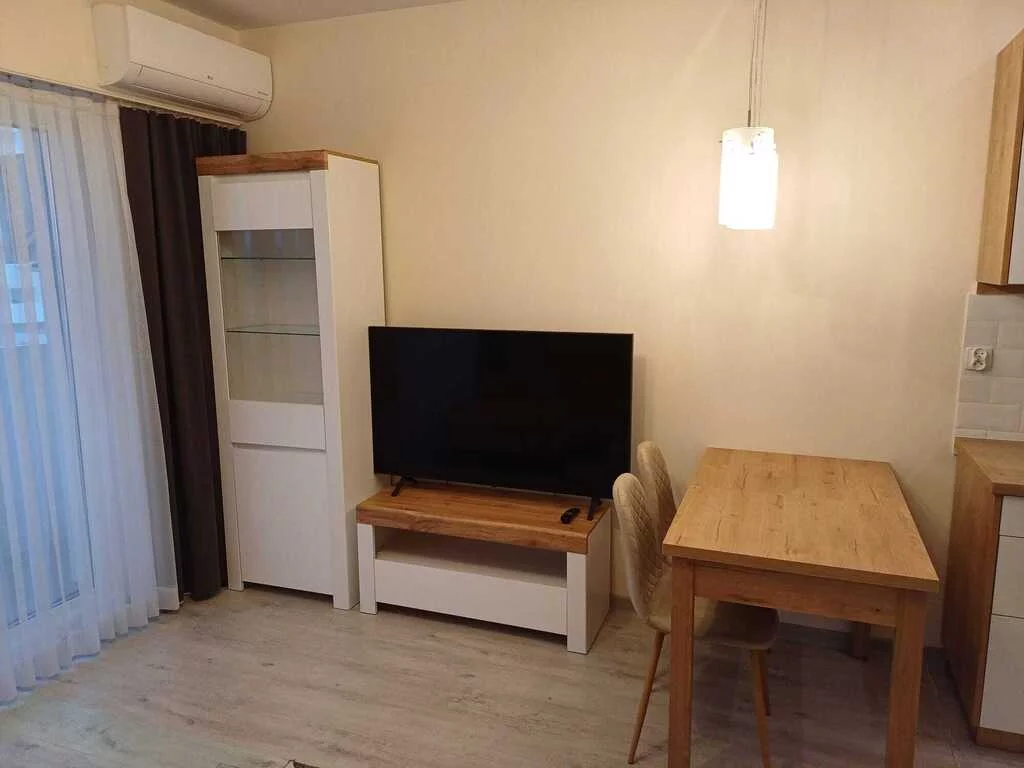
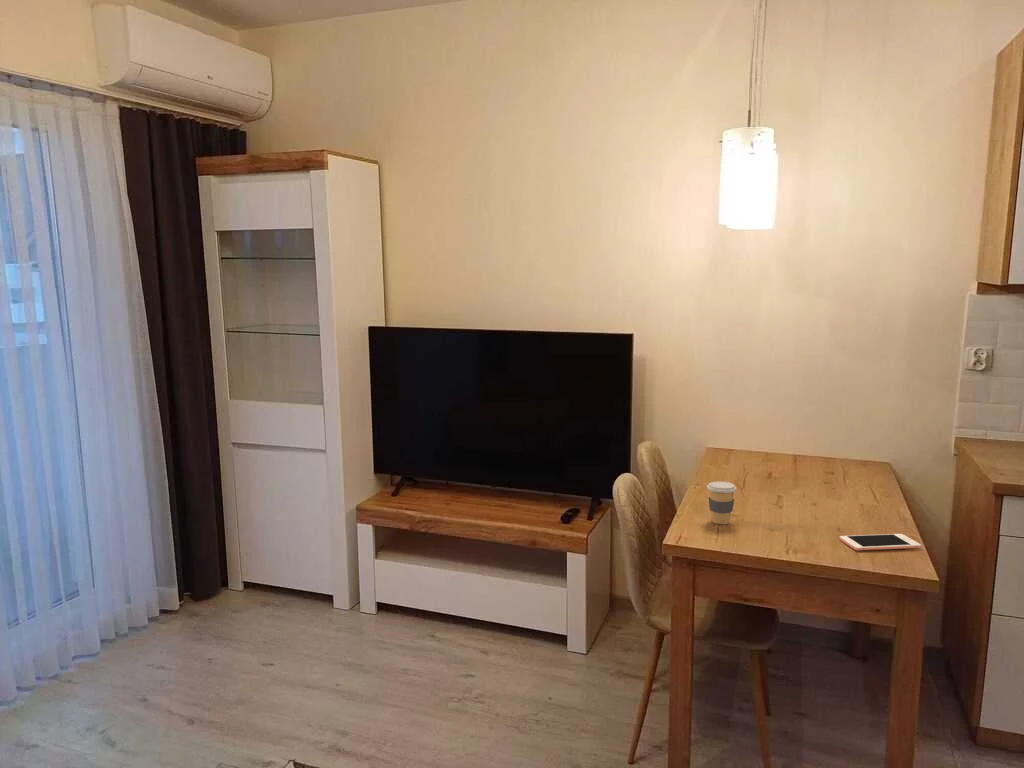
+ coffee cup [706,480,737,525]
+ cell phone [839,533,922,551]
